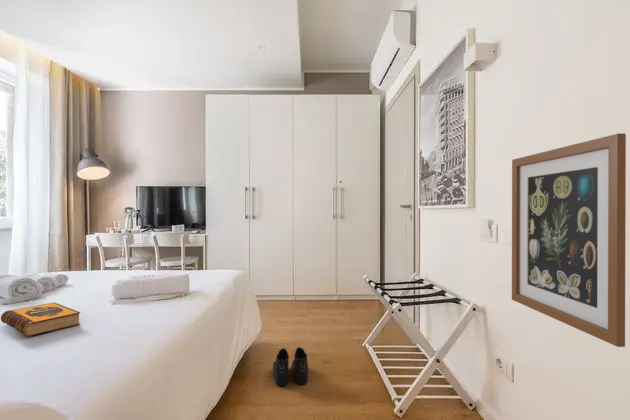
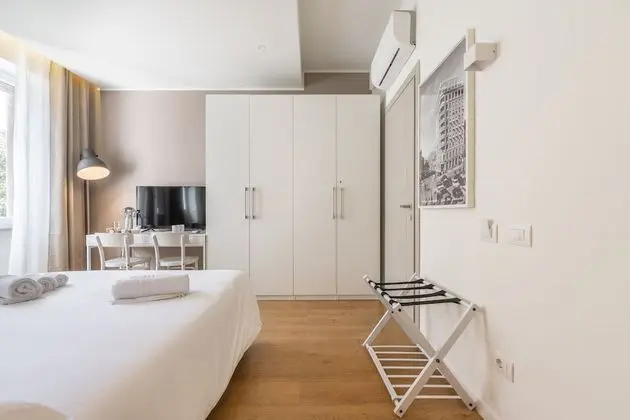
- hardback book [0,302,81,338]
- boots [272,346,309,387]
- wall art [511,132,627,348]
